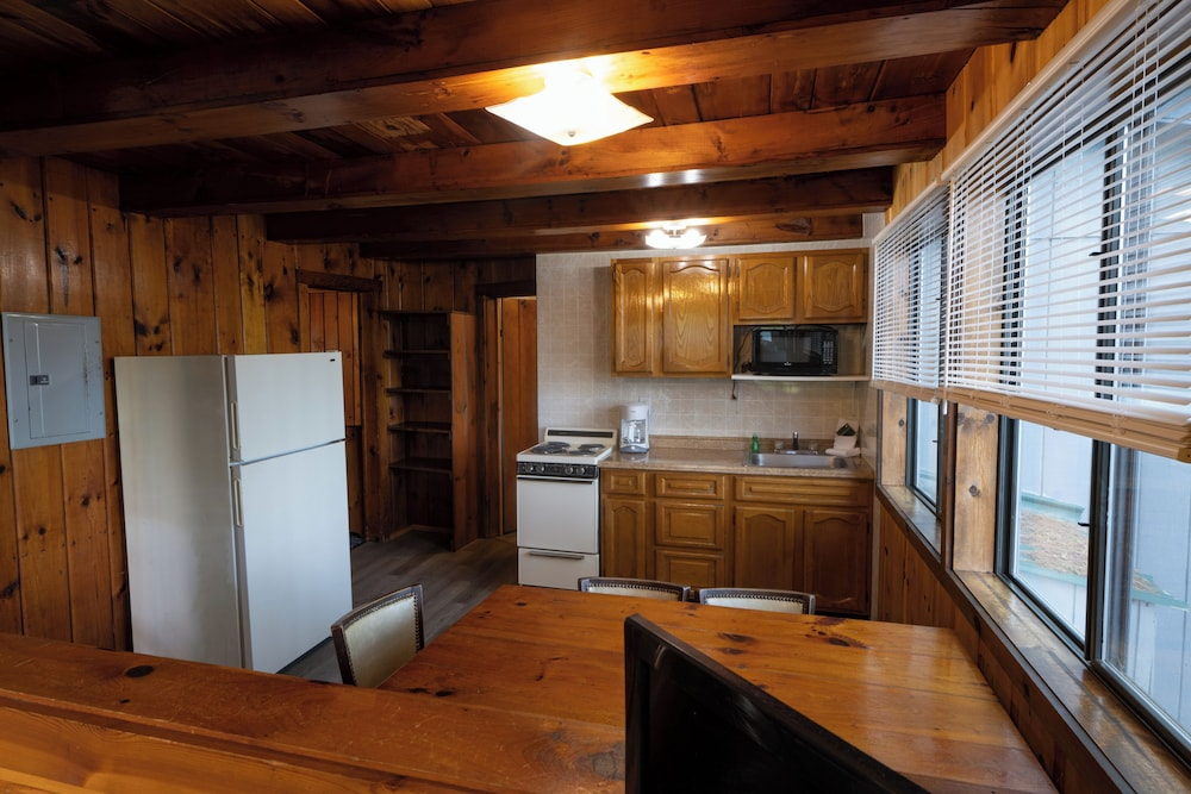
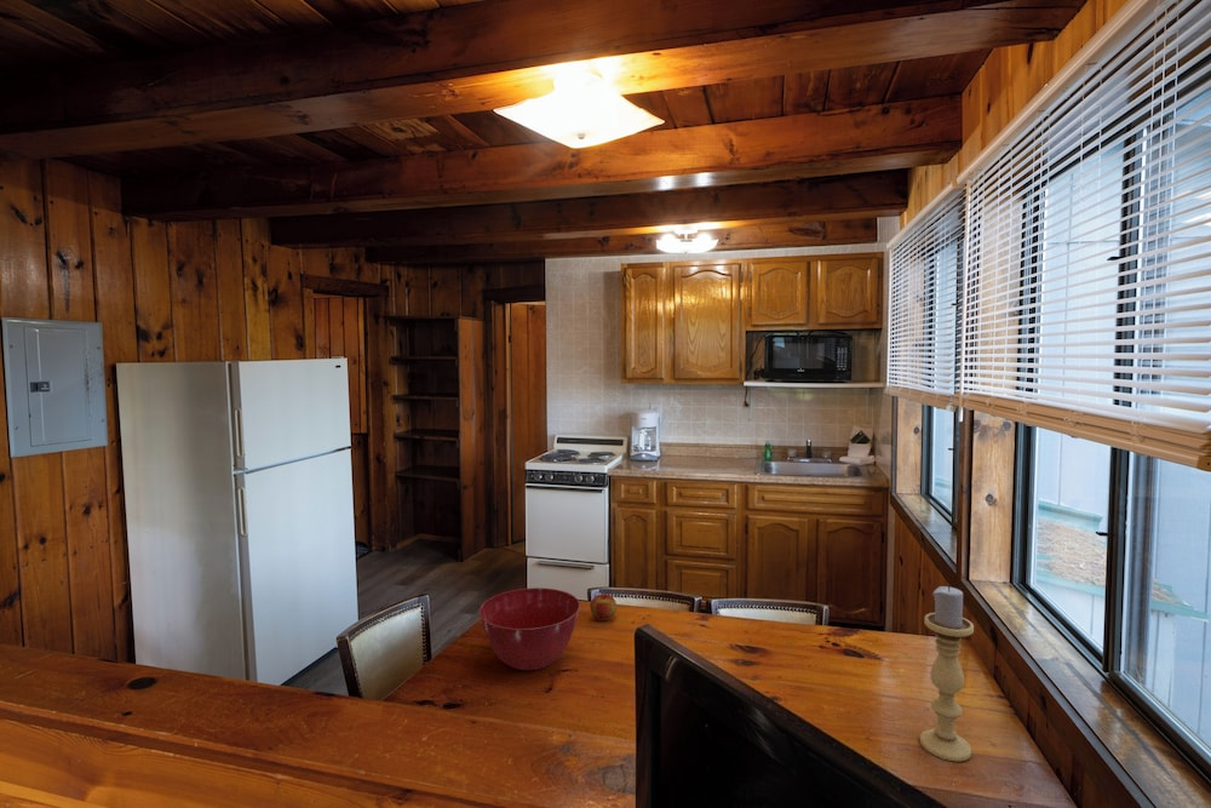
+ apple [589,594,618,621]
+ candle holder [919,585,975,763]
+ mixing bowl [477,586,581,671]
